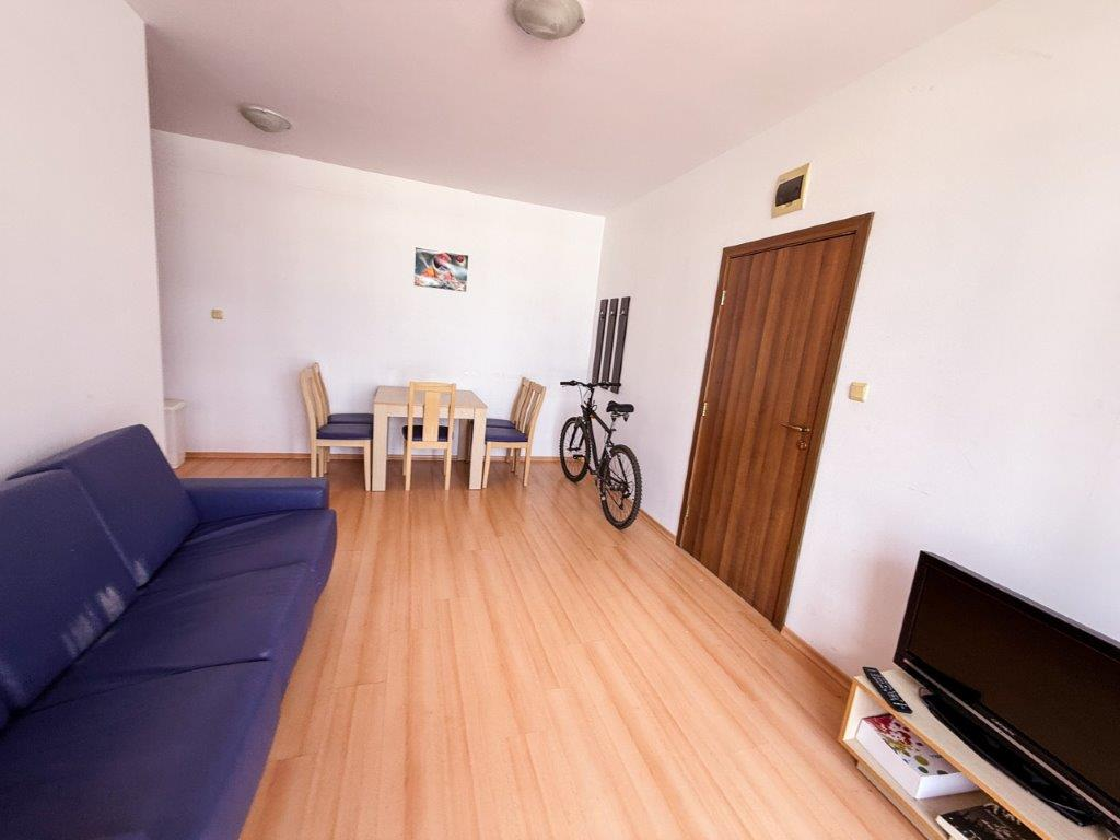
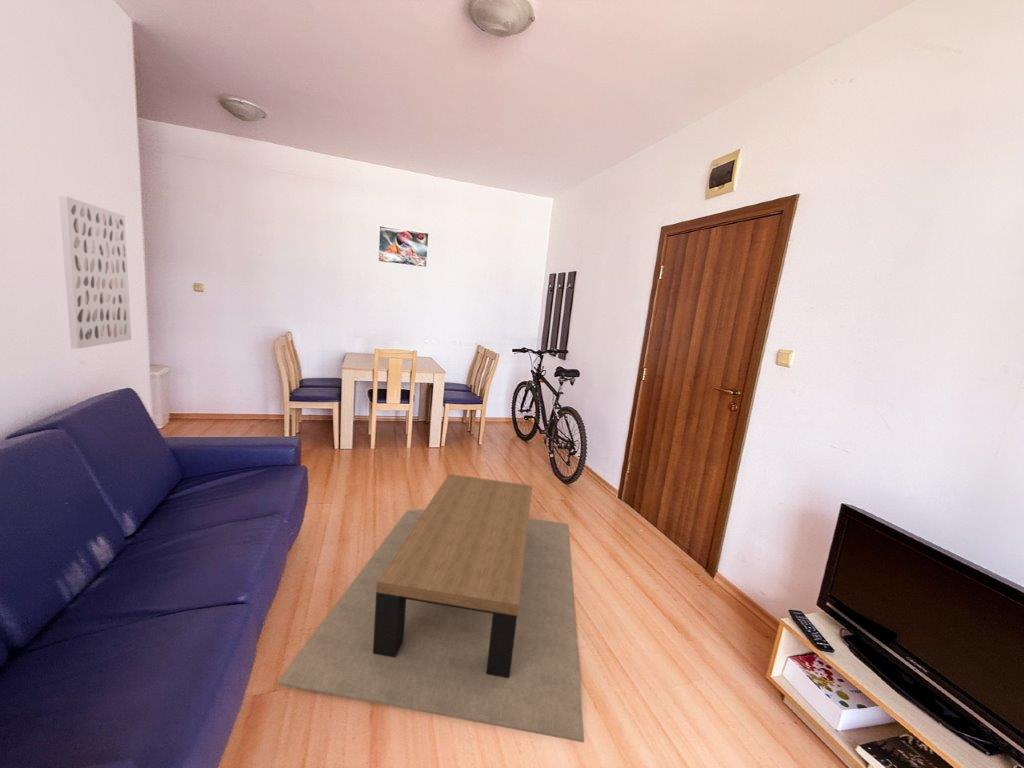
+ coffee table [276,473,585,743]
+ wall art [58,194,132,350]
